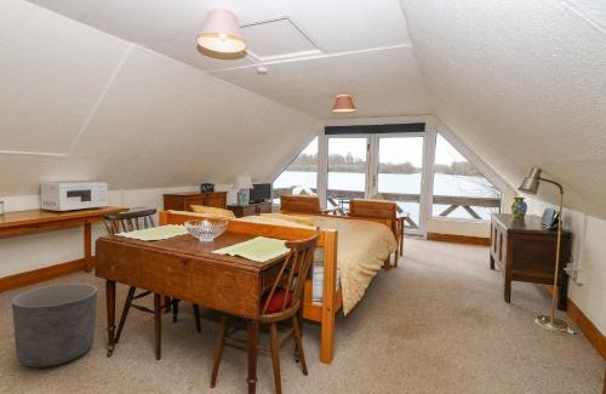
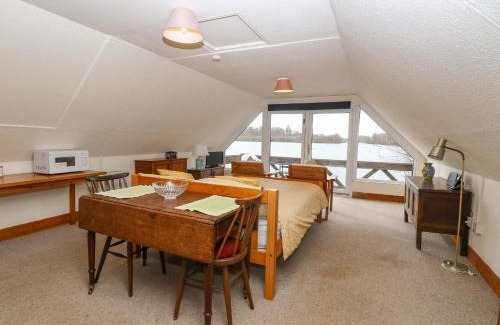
- planter [11,282,98,369]
